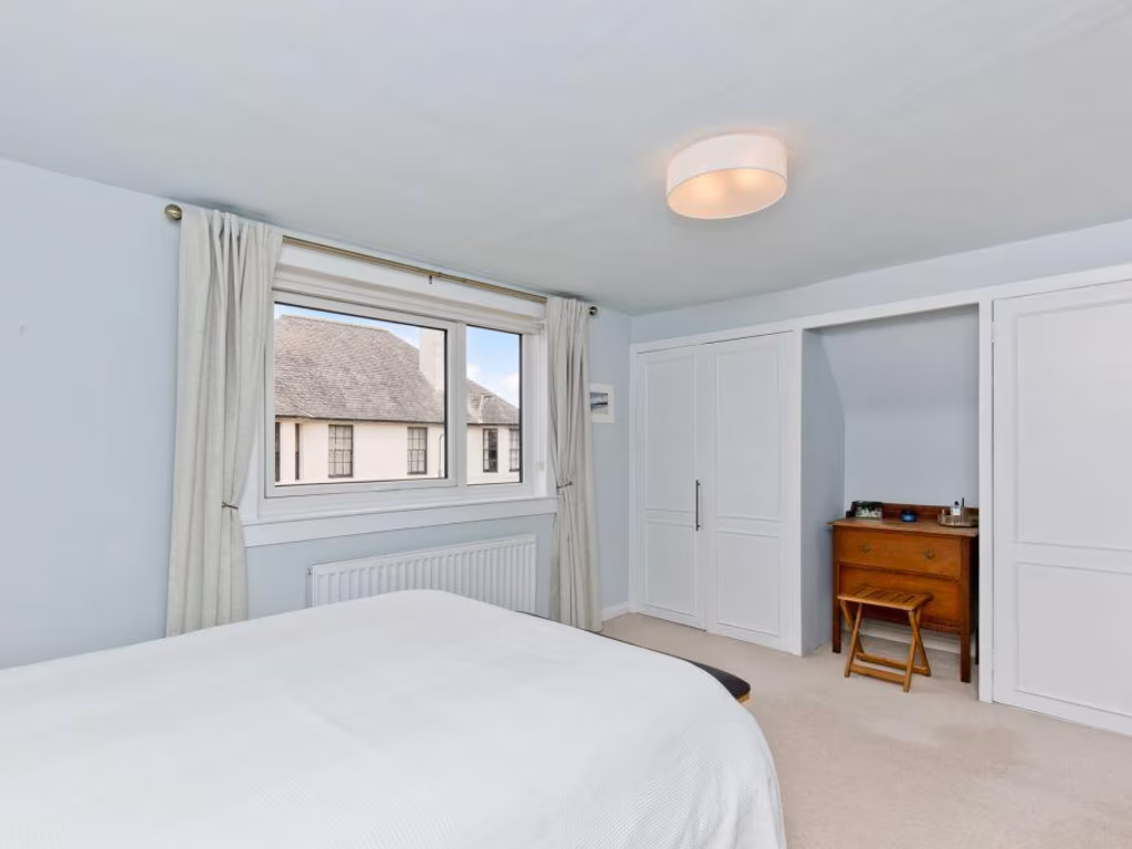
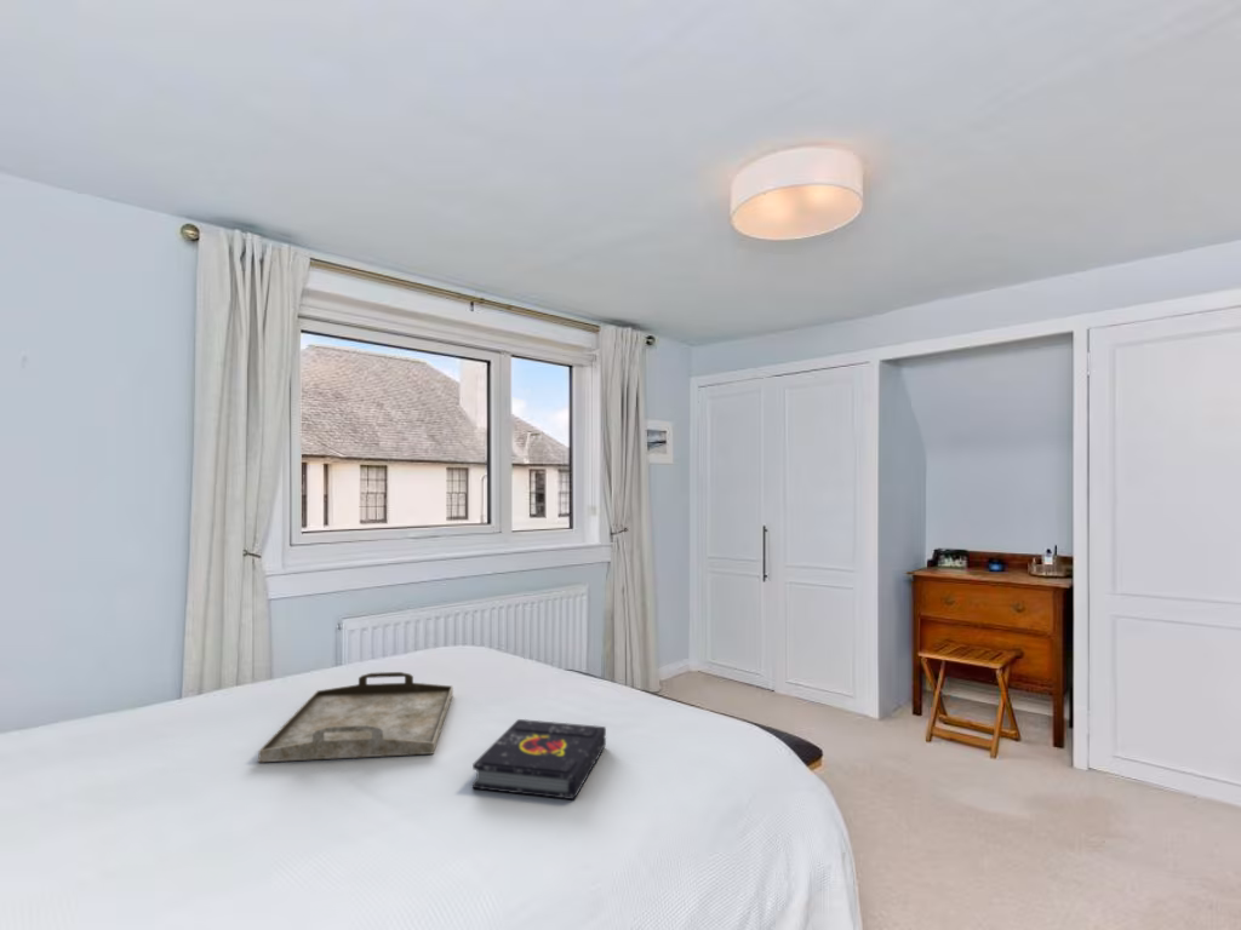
+ serving tray [257,671,454,763]
+ book [471,718,607,800]
